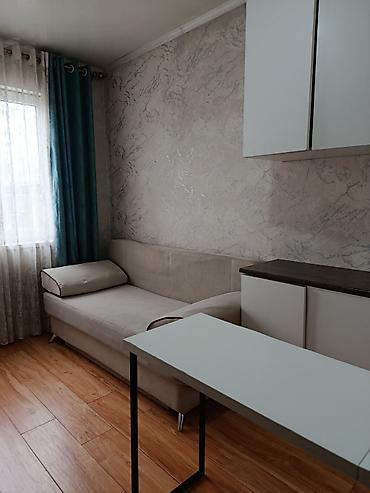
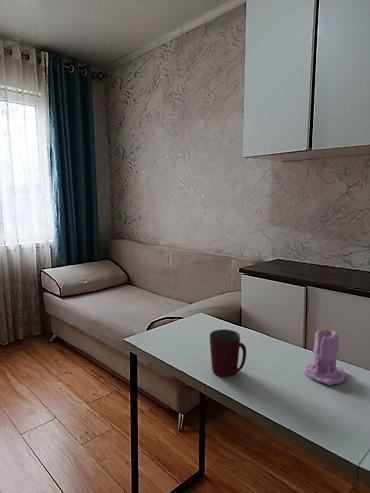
+ candle [303,326,347,386]
+ mug [209,329,247,377]
